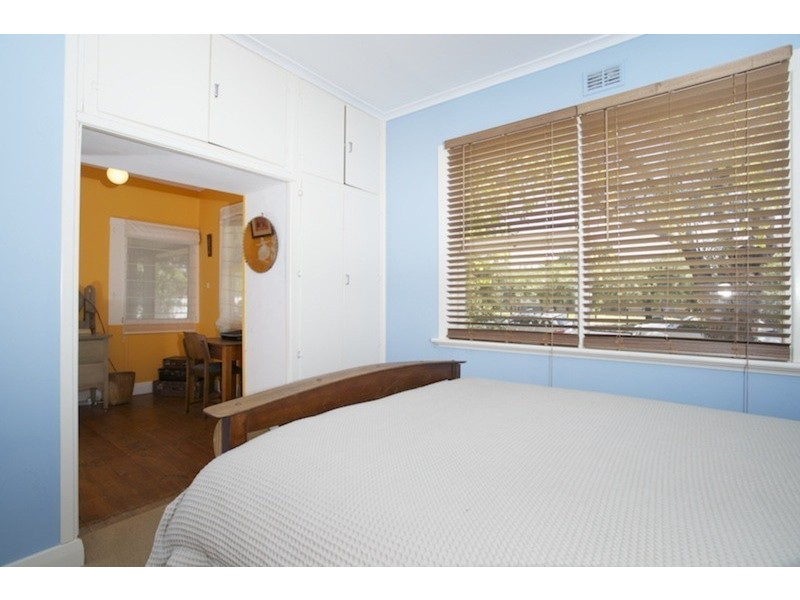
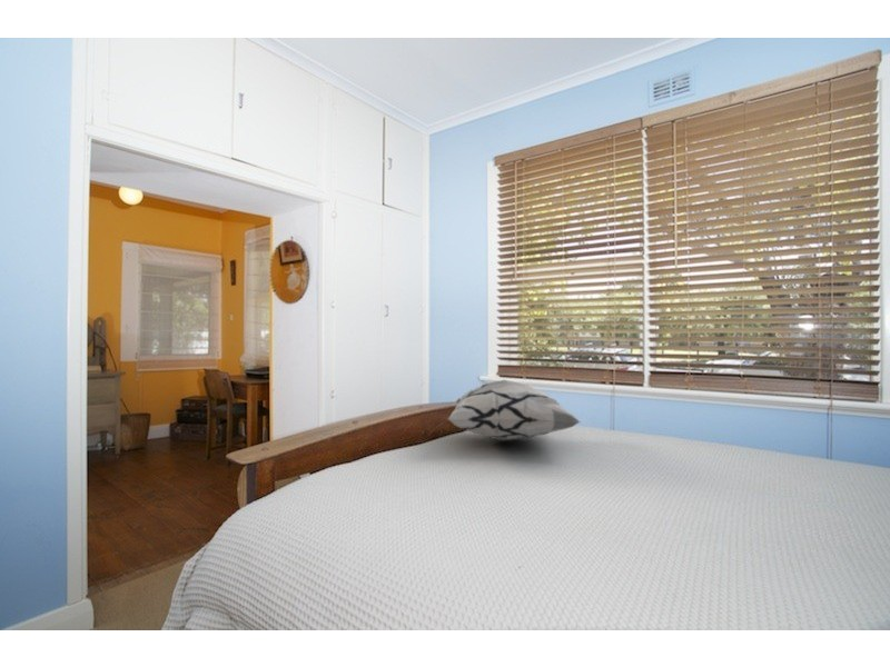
+ decorative pillow [447,379,582,441]
